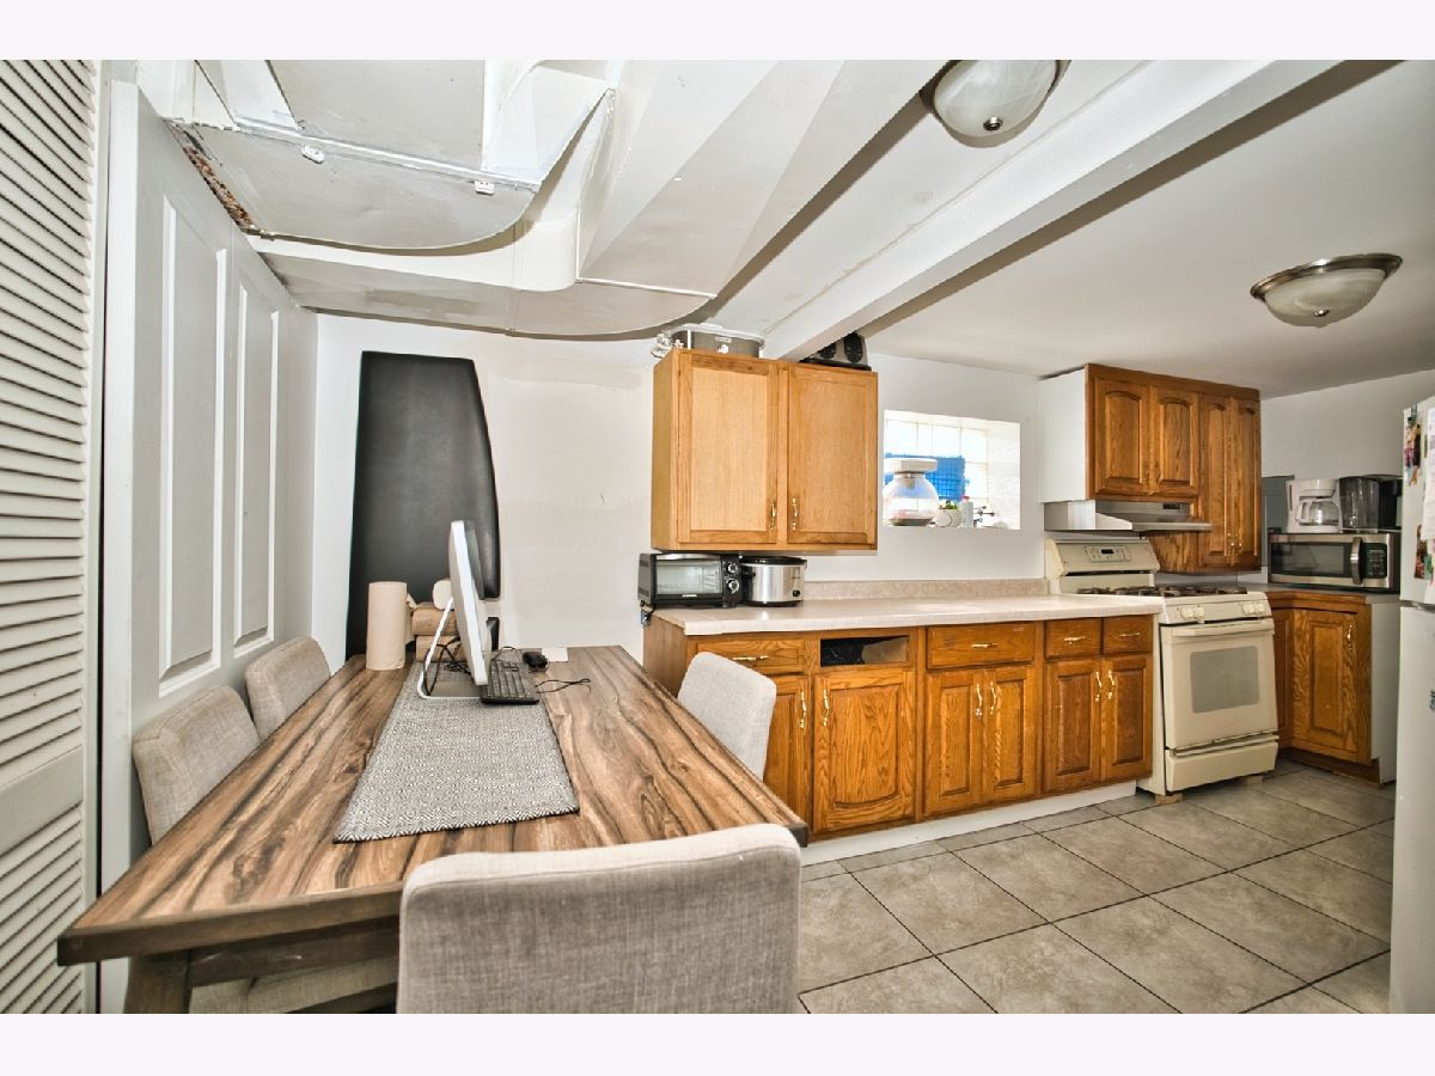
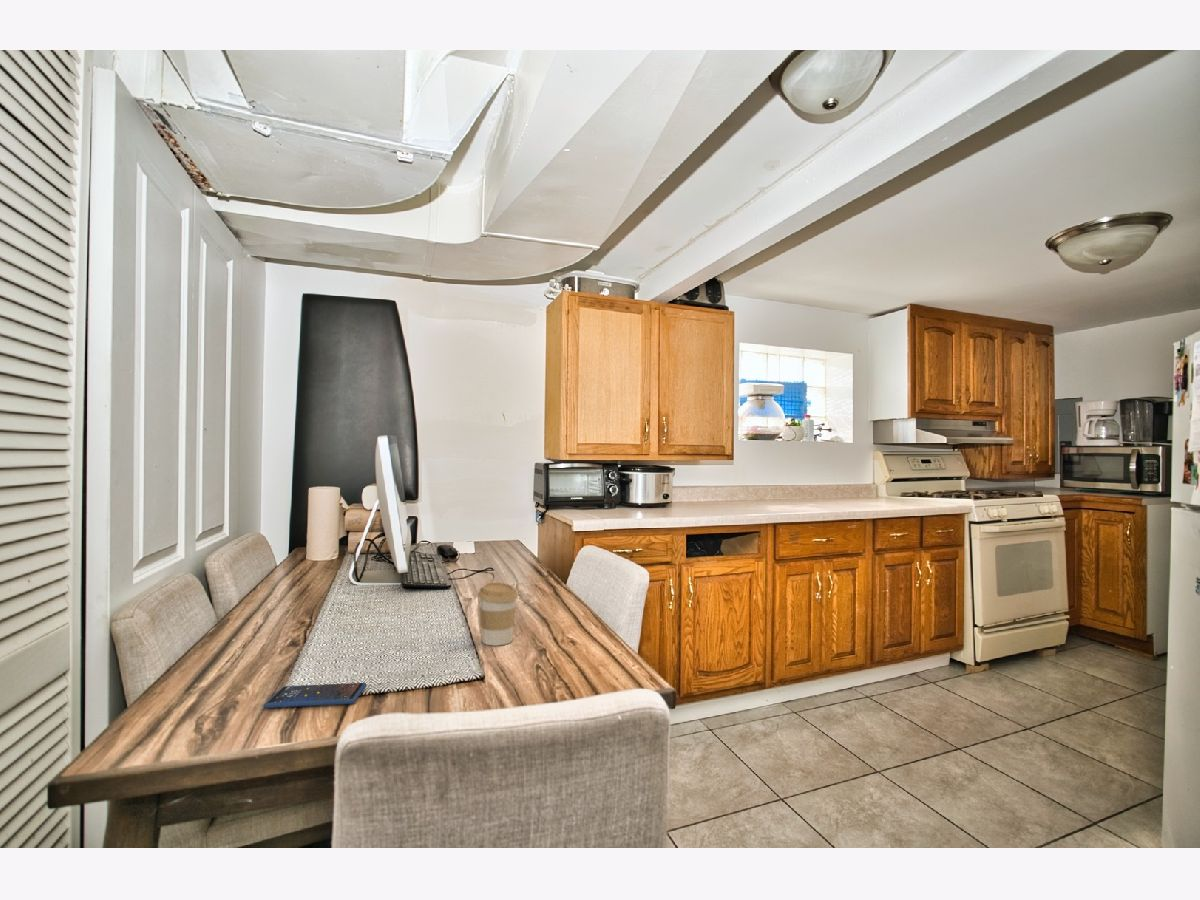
+ coffee cup [477,581,519,646]
+ smartphone [263,682,368,709]
